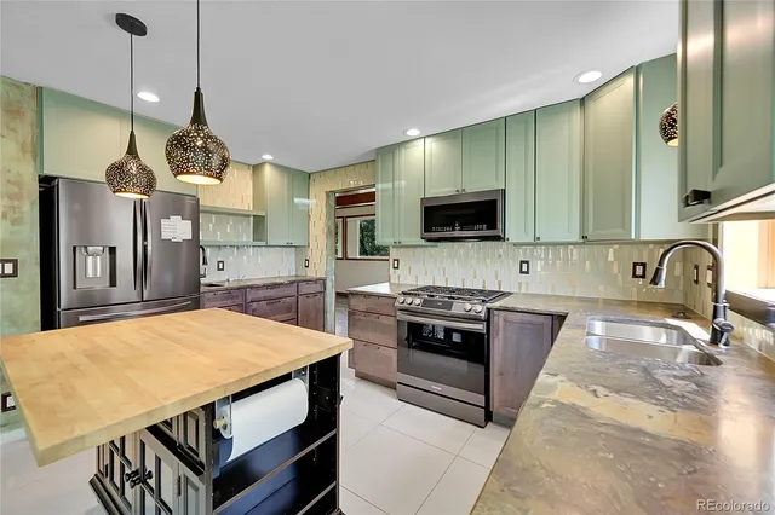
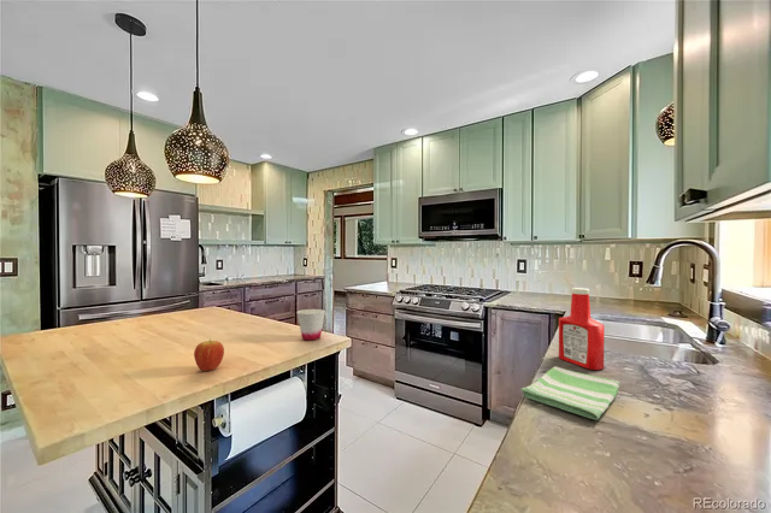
+ soap bottle [558,287,605,371]
+ cup [296,308,326,342]
+ fruit [193,337,225,372]
+ dish towel [519,366,620,420]
